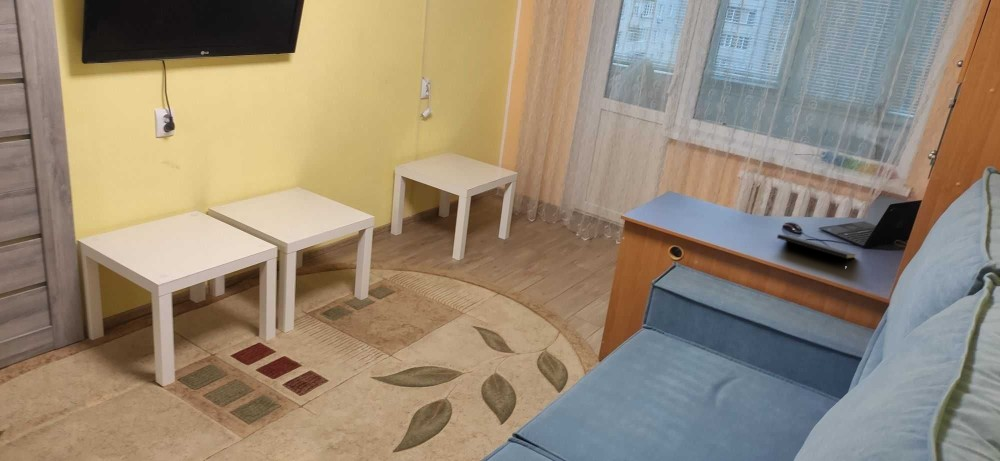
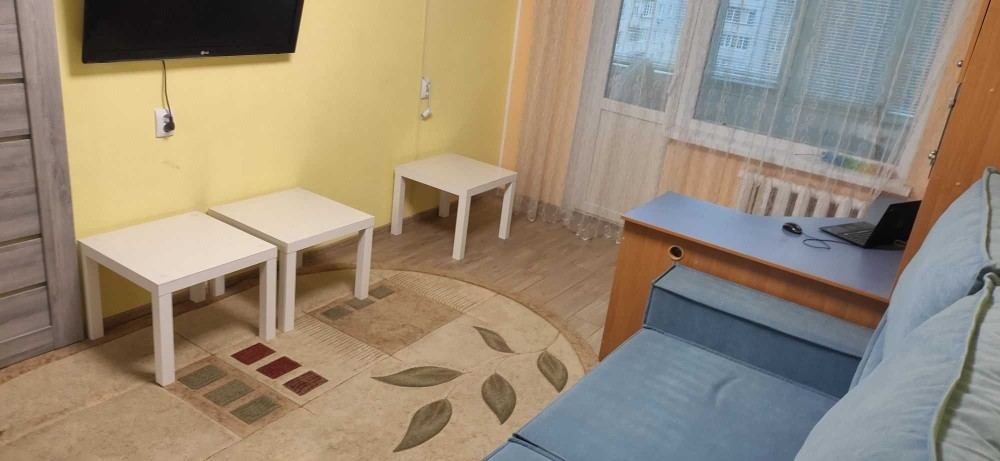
- notepad [776,233,857,265]
